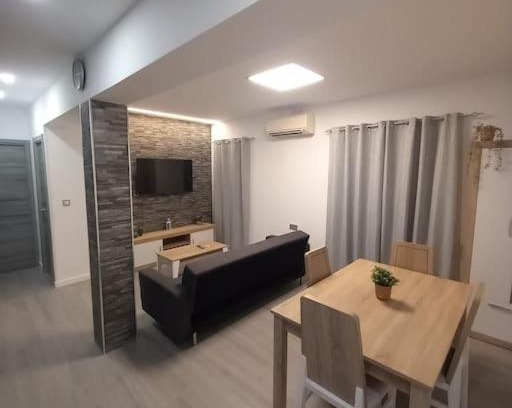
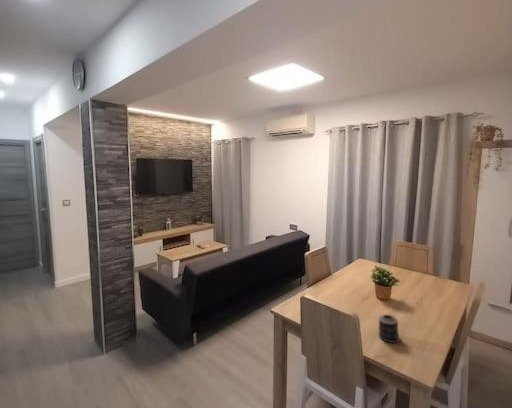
+ candle [378,314,402,344]
